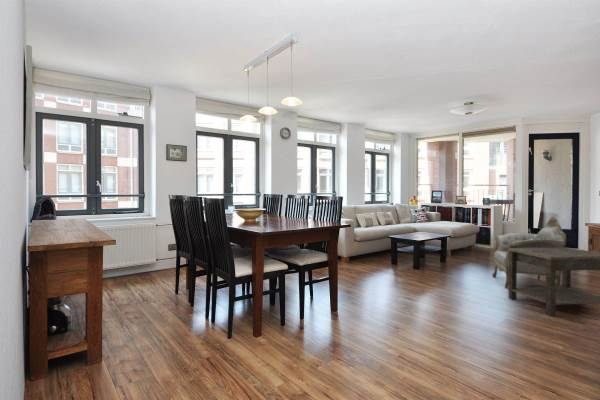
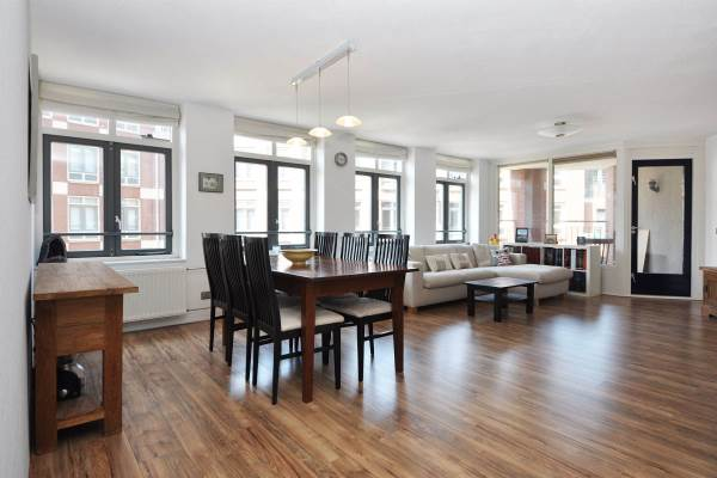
- armchair [491,215,567,289]
- side table [508,247,600,317]
